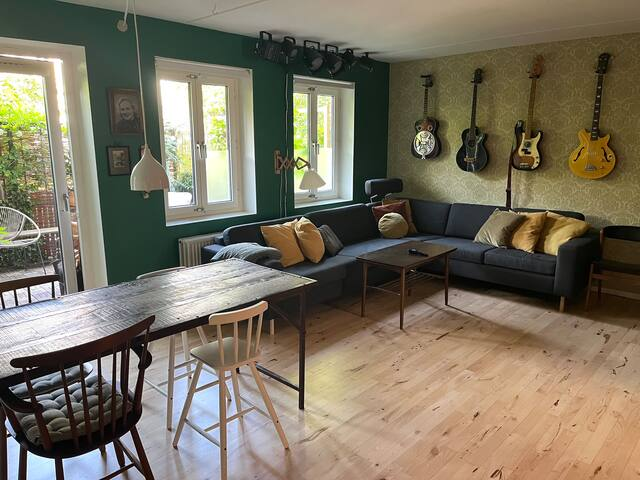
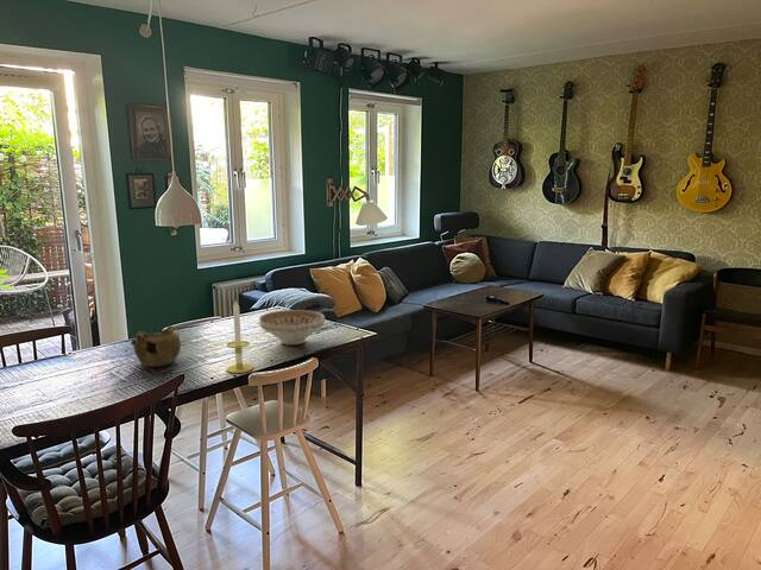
+ candle [225,299,254,374]
+ decorative bowl [258,309,326,346]
+ teapot [130,324,182,368]
